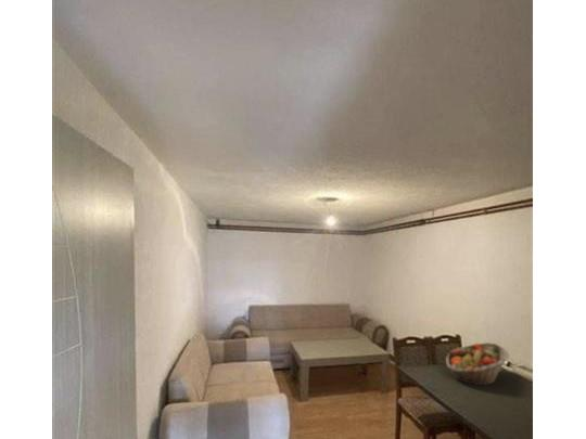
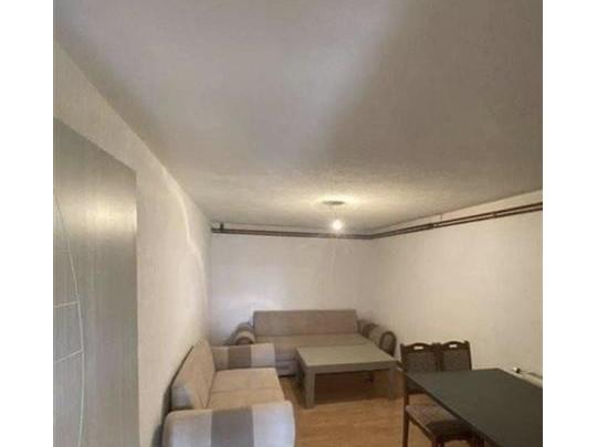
- fruit basket [445,341,510,386]
